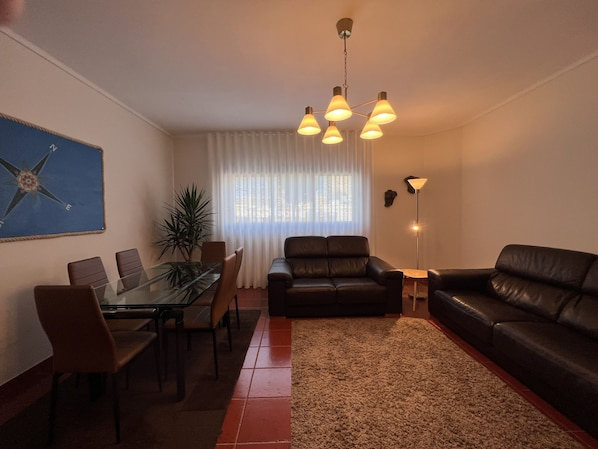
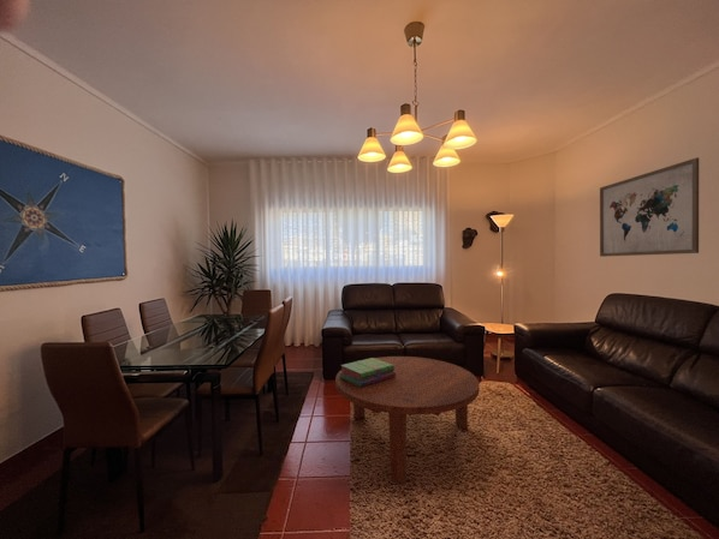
+ coffee table [334,355,481,484]
+ wall art [599,156,700,258]
+ stack of books [338,357,396,387]
